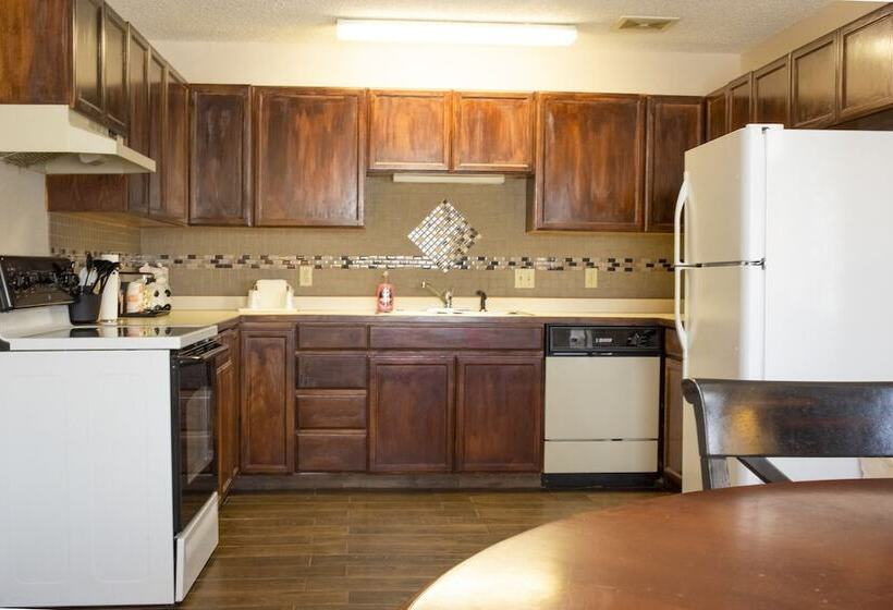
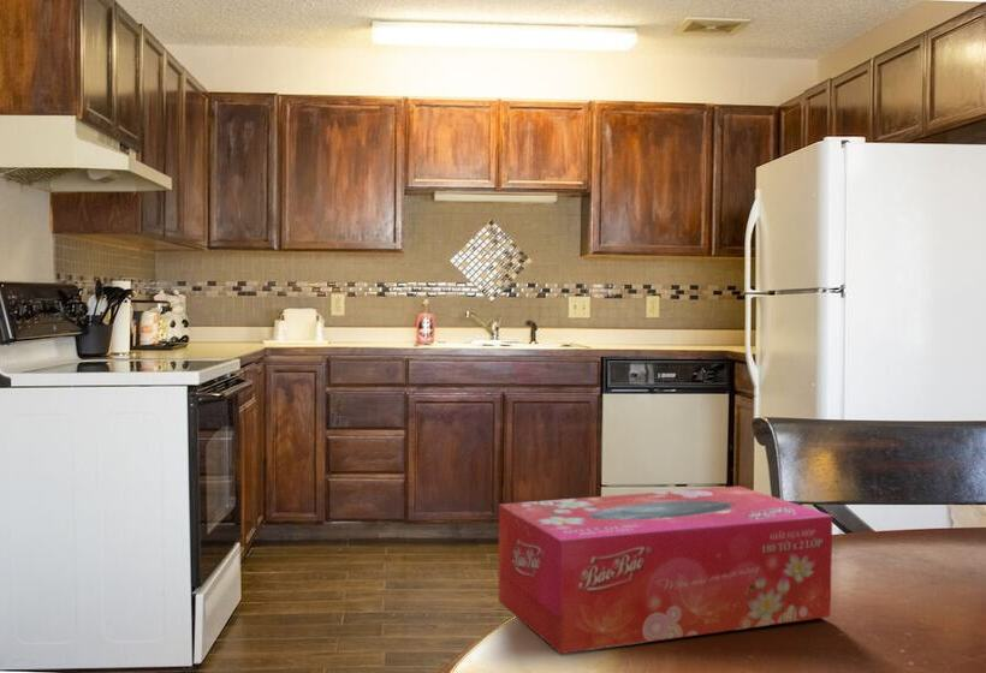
+ tissue box [497,486,833,655]
